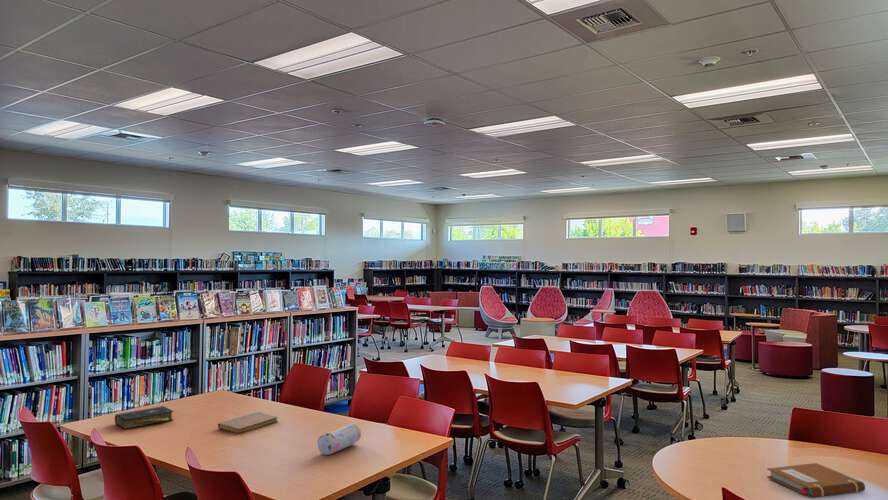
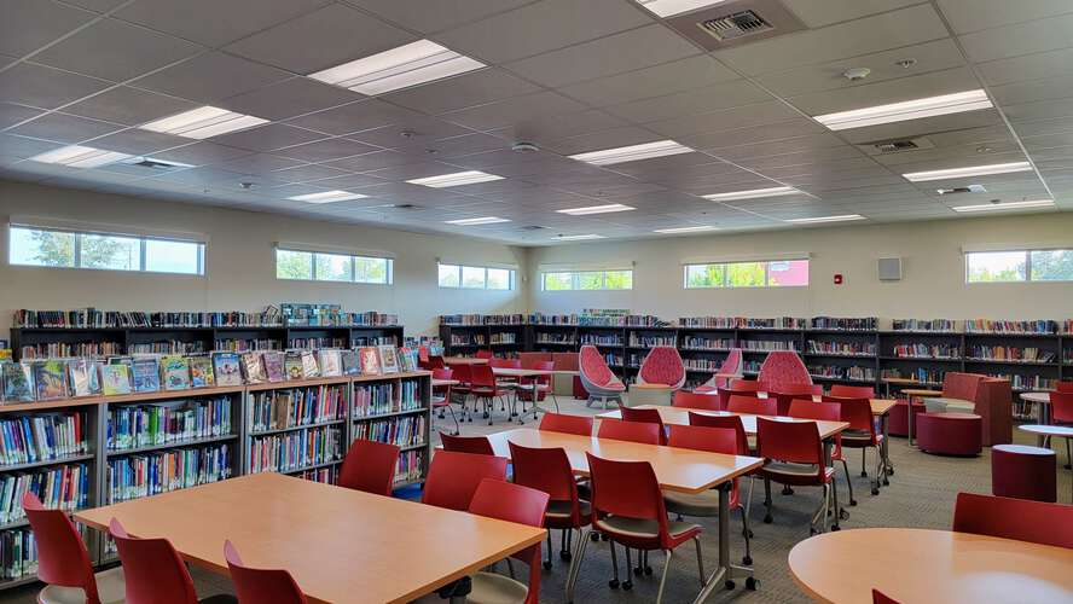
- book [114,405,175,431]
- pencil case [317,422,362,456]
- notebook [766,462,866,499]
- notebook [217,411,279,435]
